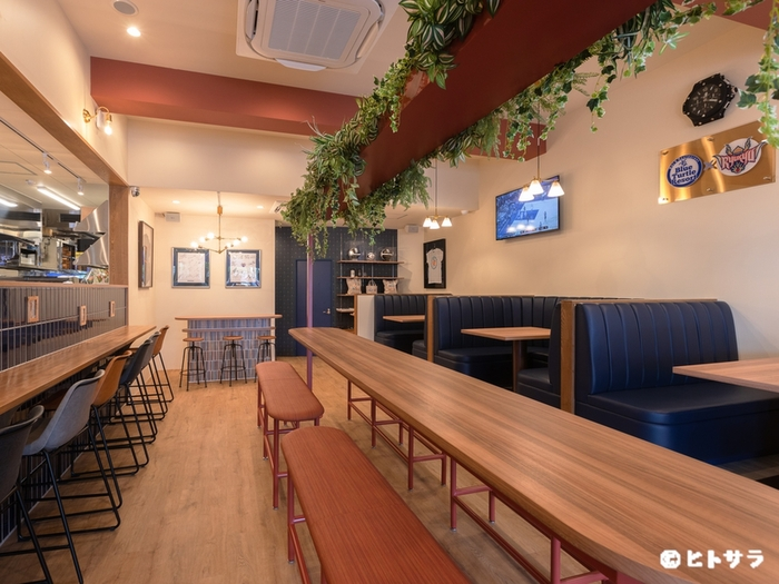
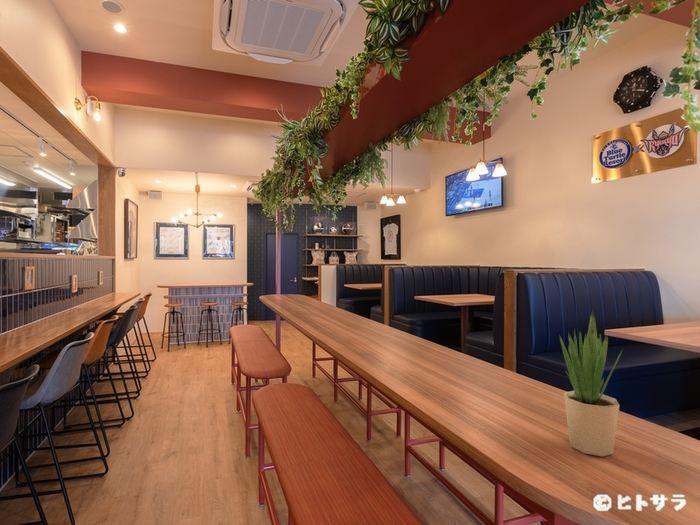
+ potted plant [558,310,624,457]
